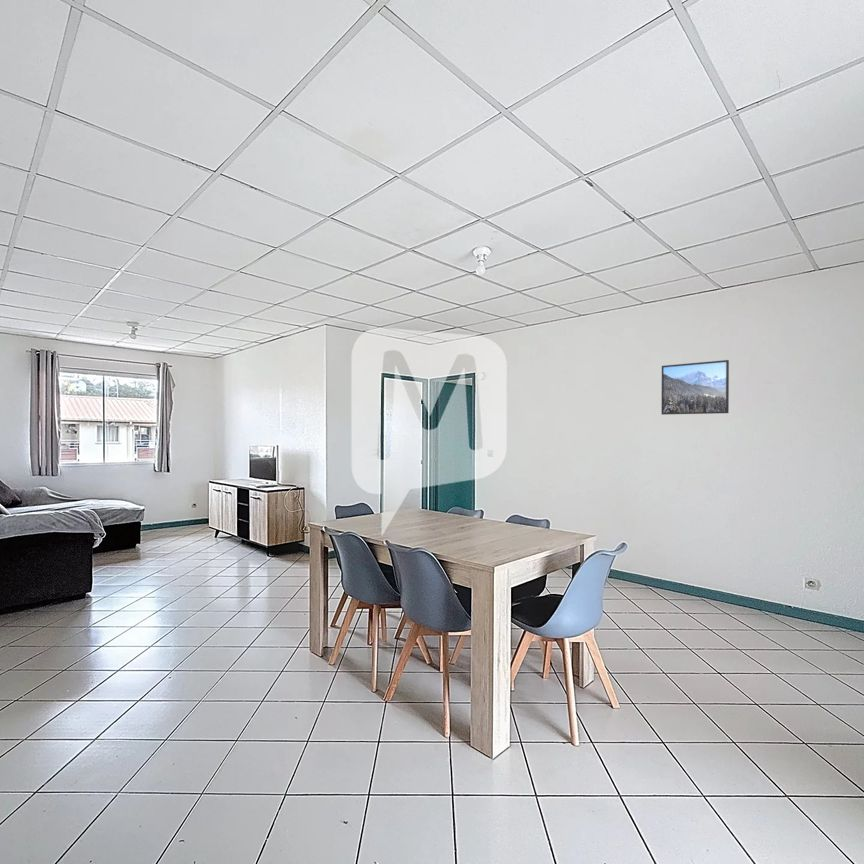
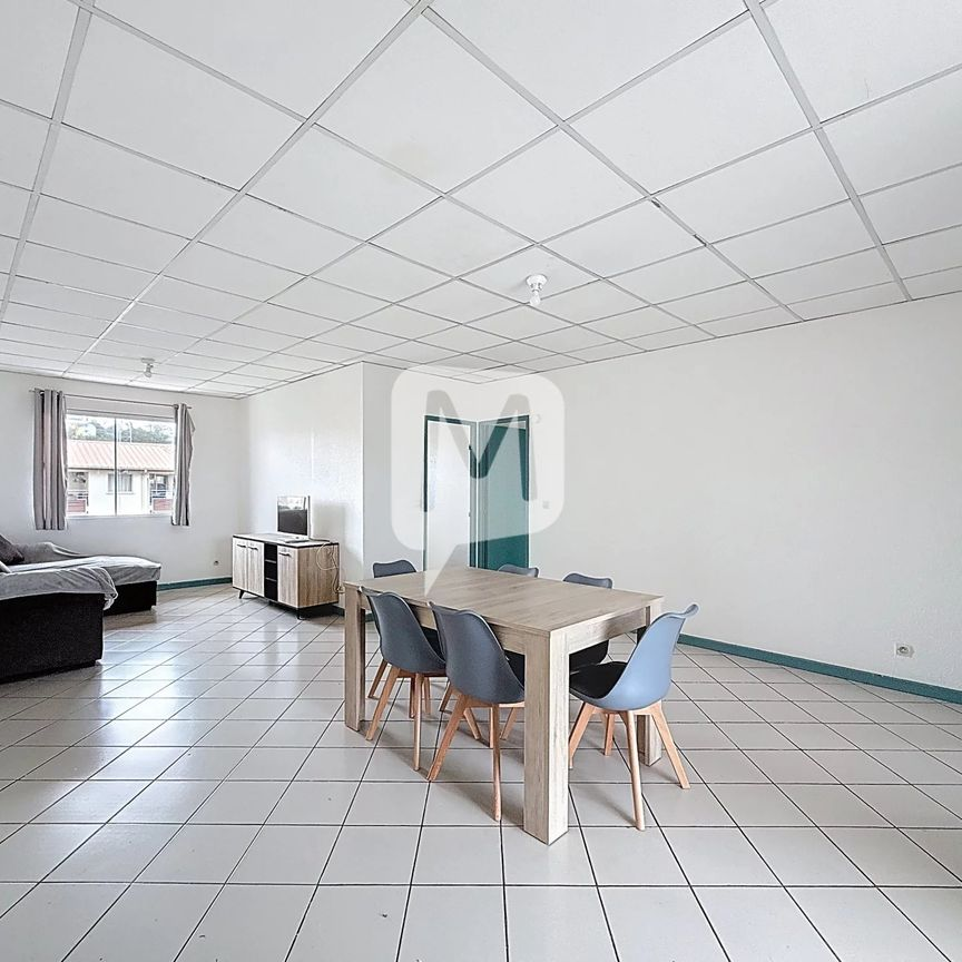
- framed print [660,359,730,416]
